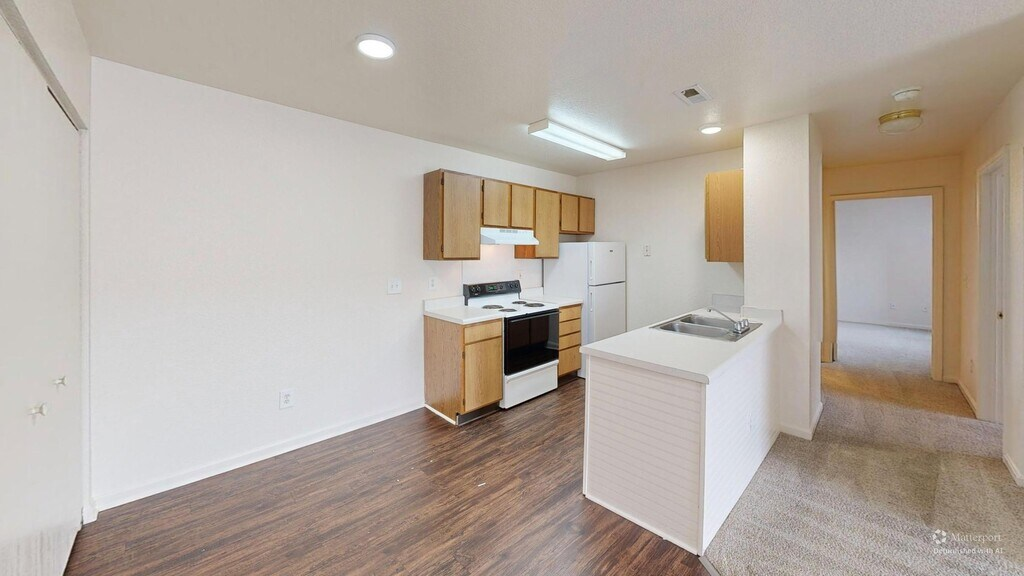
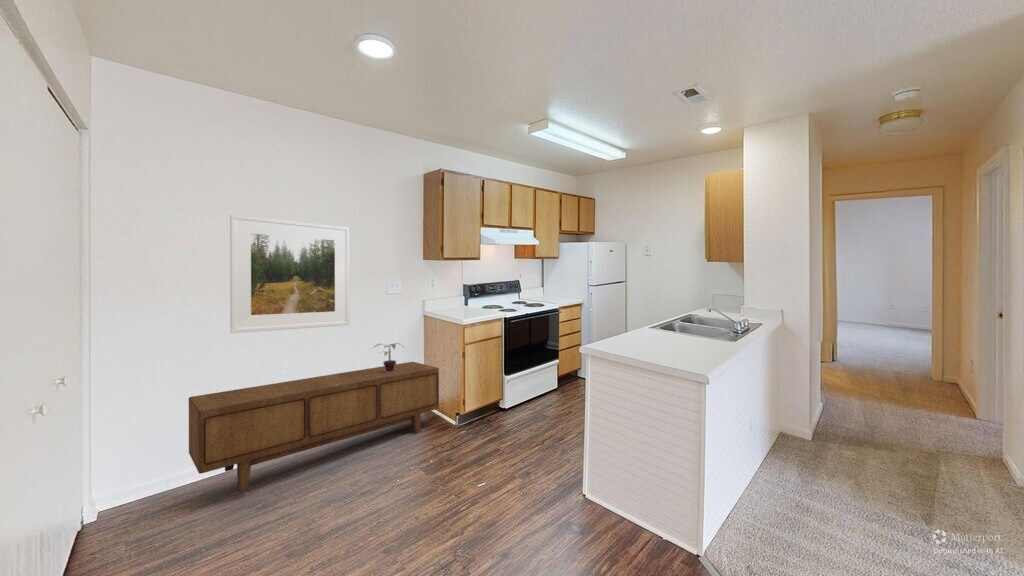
+ sideboard [188,361,440,493]
+ potted plant [371,342,406,373]
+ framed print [229,213,351,334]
